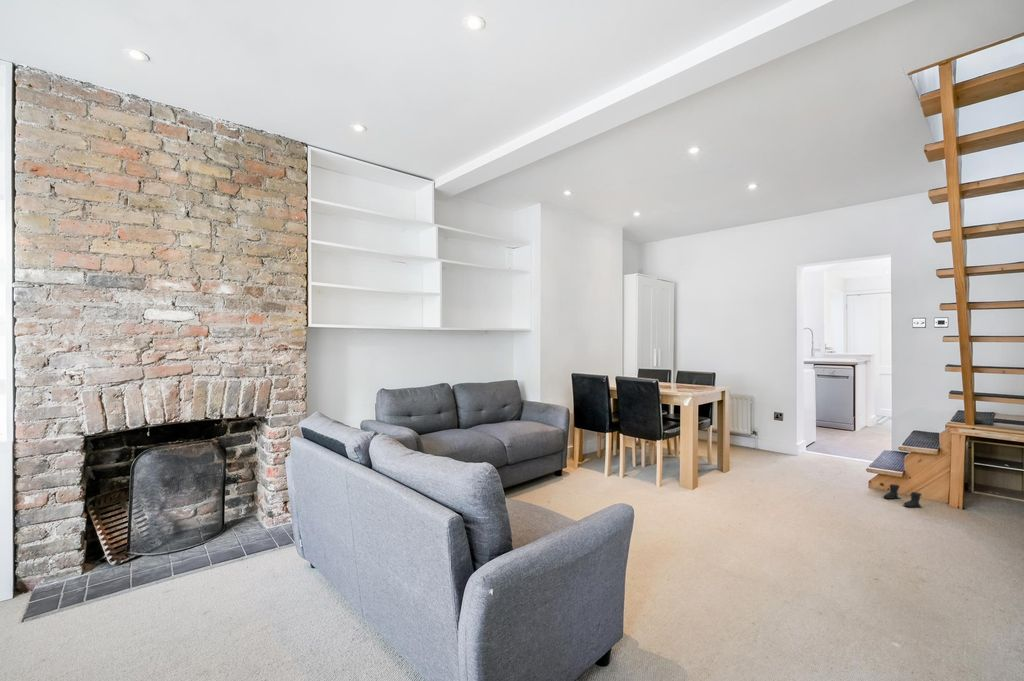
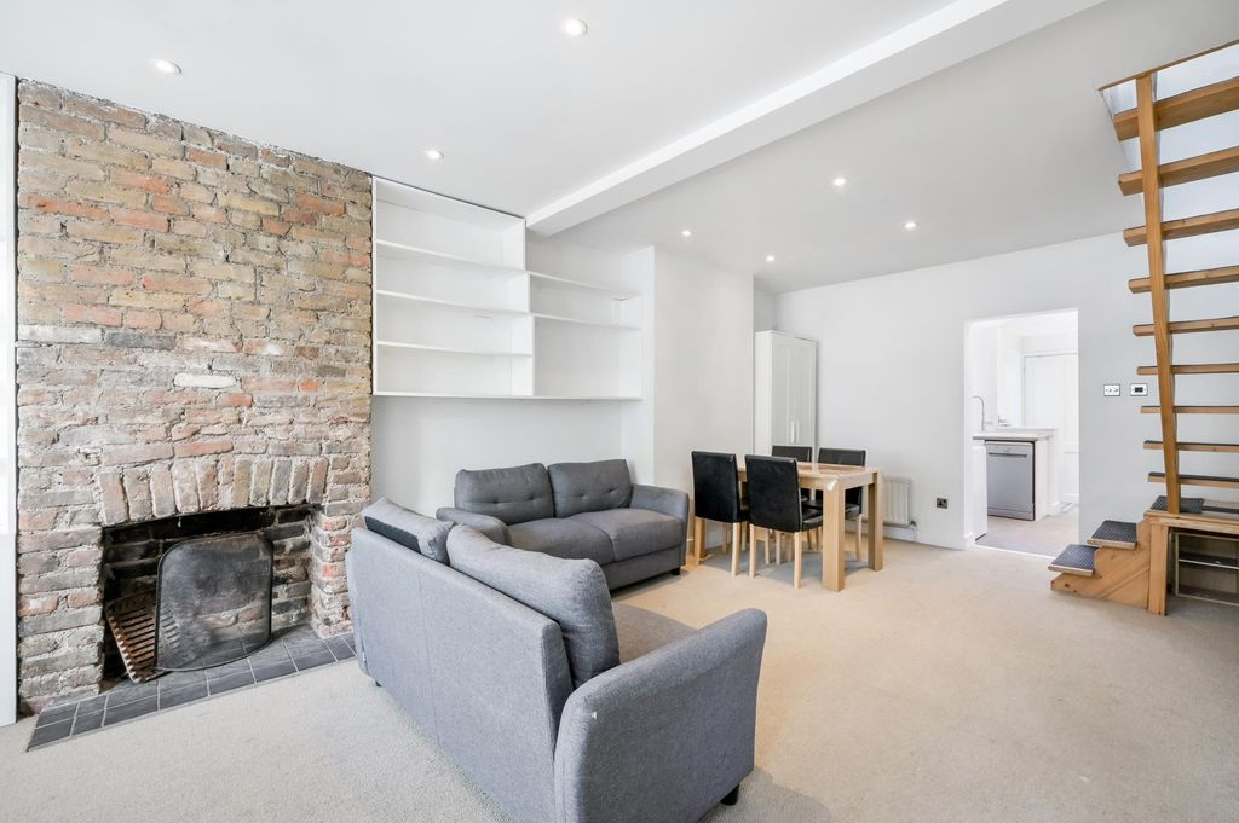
- boots [882,483,923,509]
